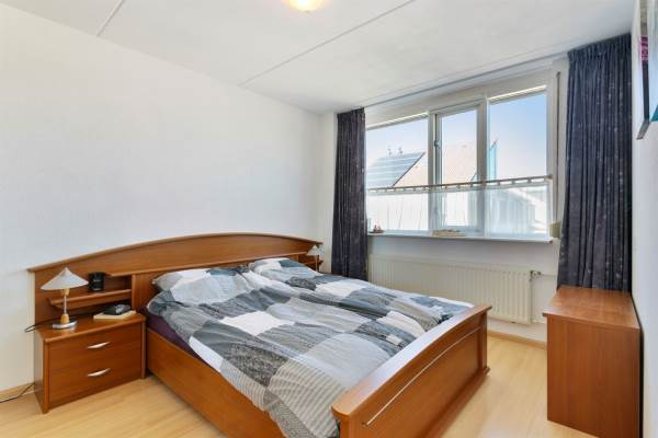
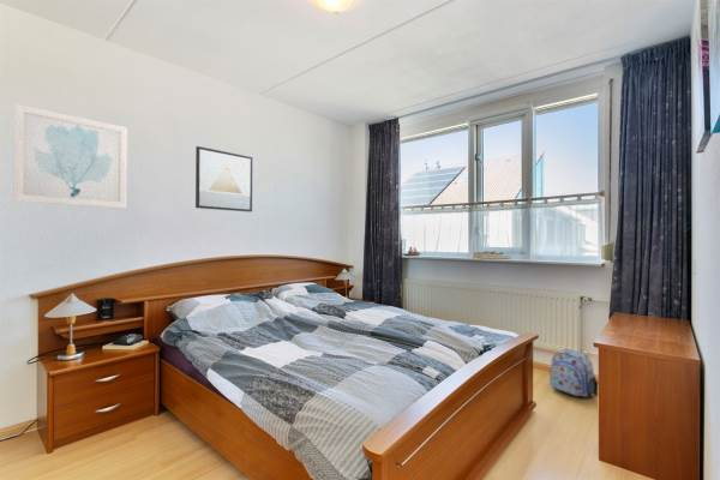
+ wall art [194,145,253,212]
+ backpack [548,348,599,398]
+ wall art [12,103,128,209]
